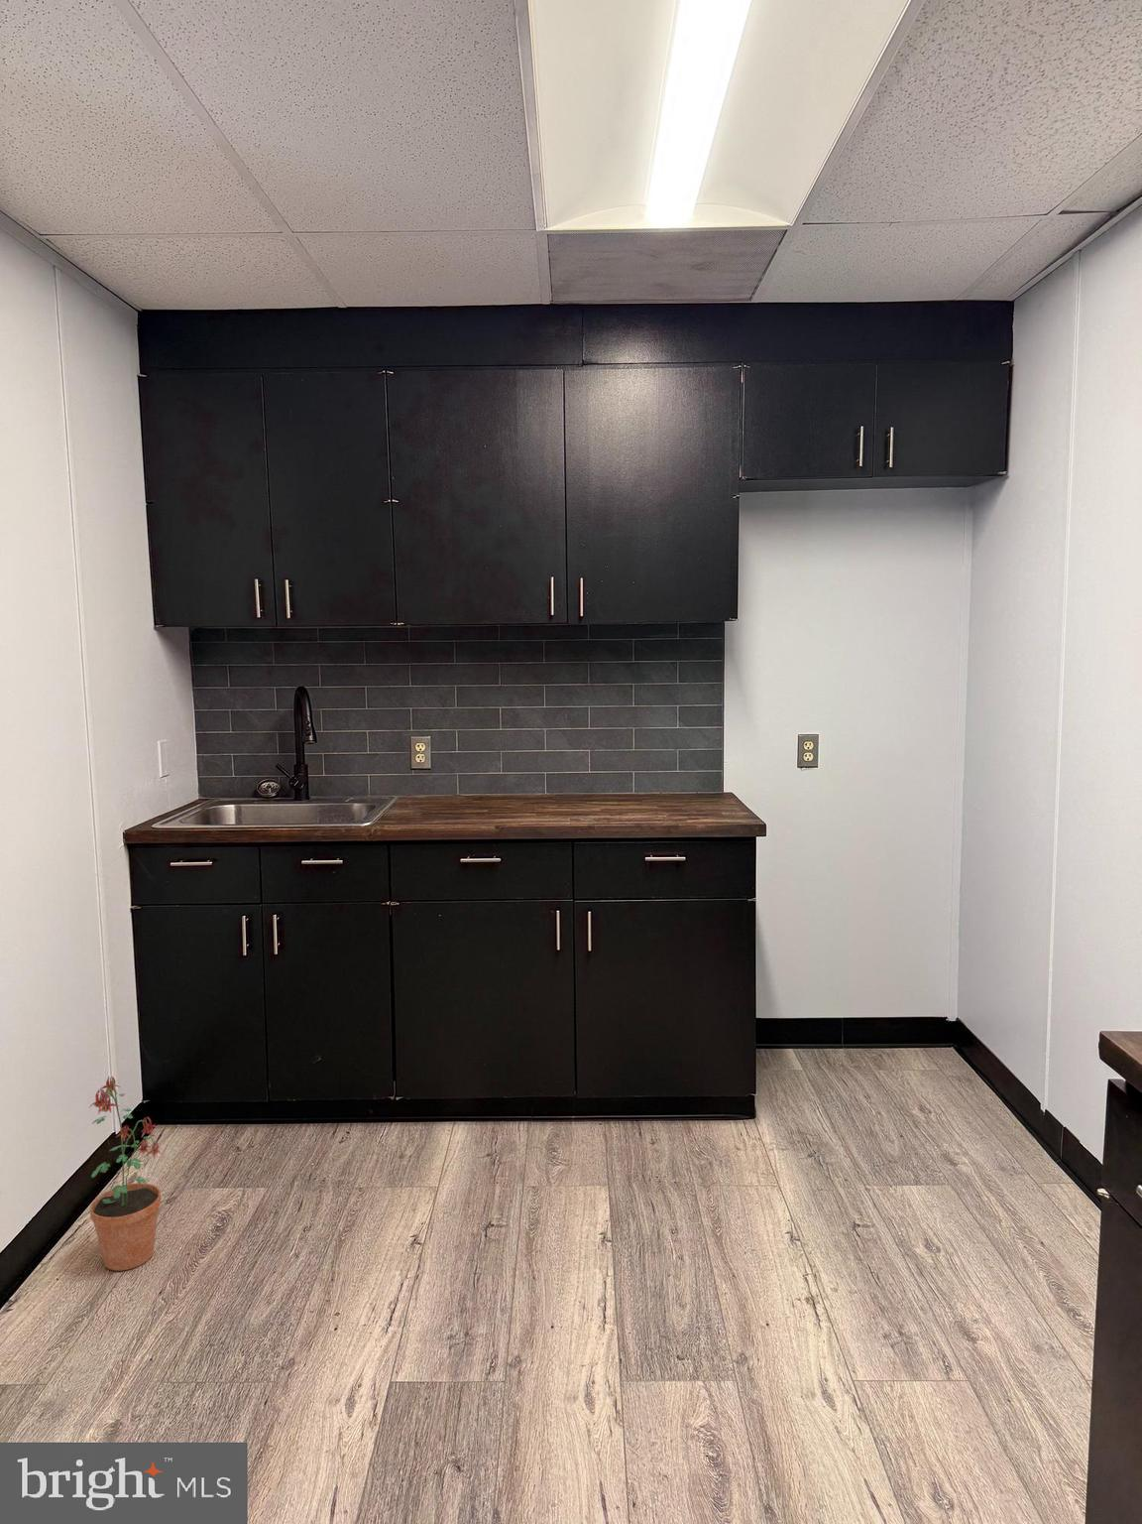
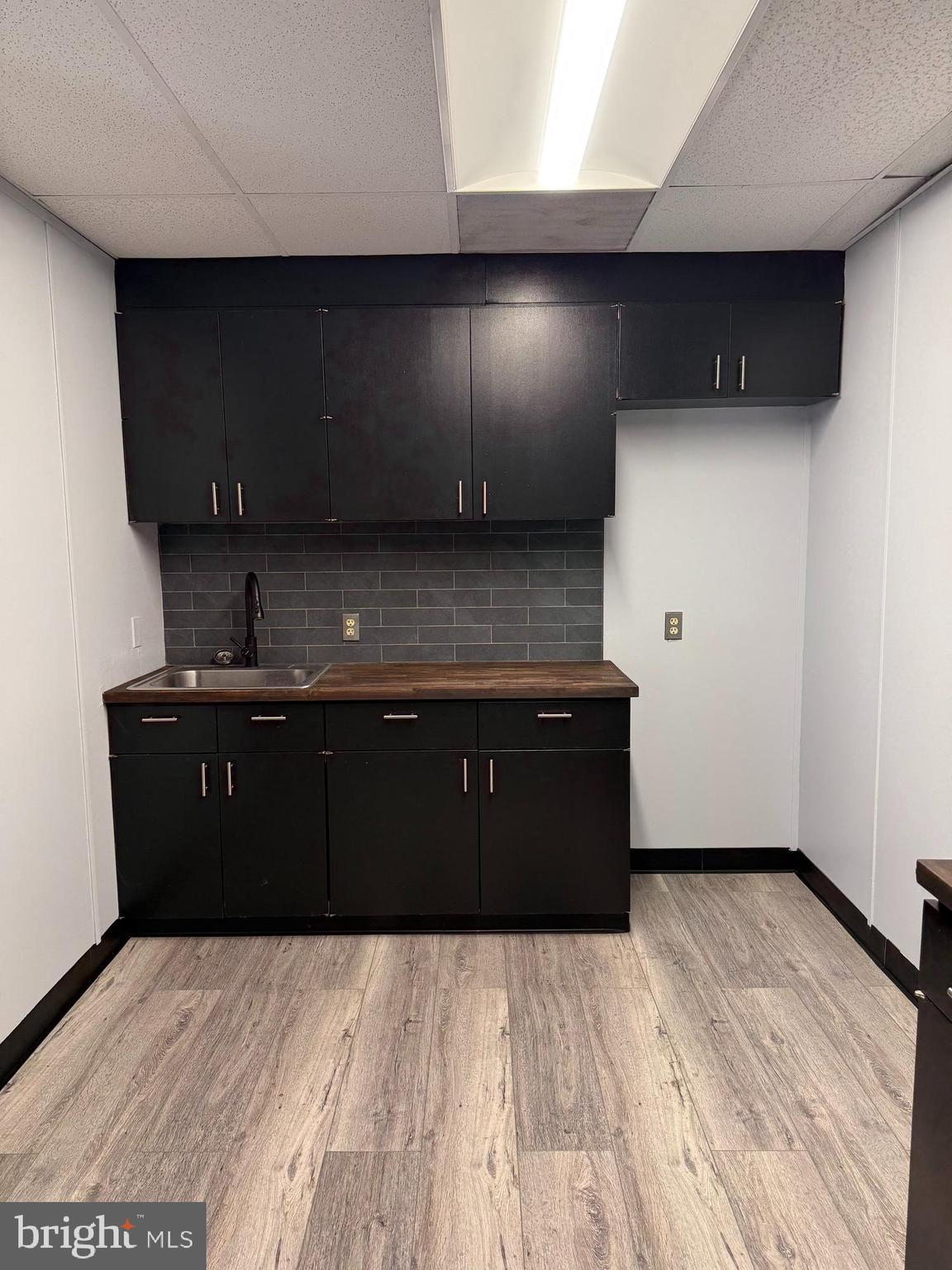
- potted plant [89,1075,163,1272]
